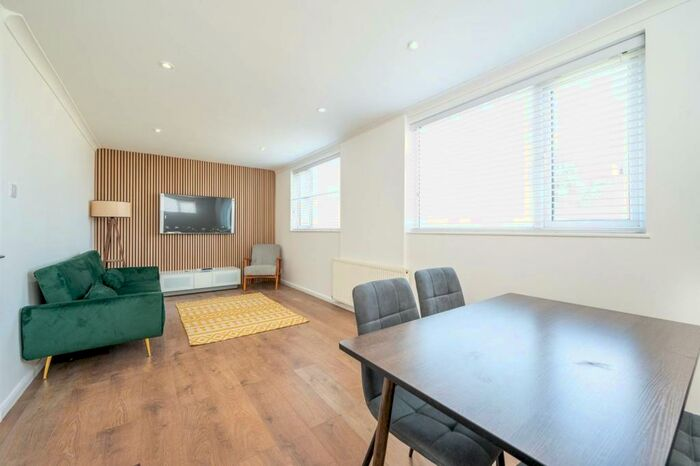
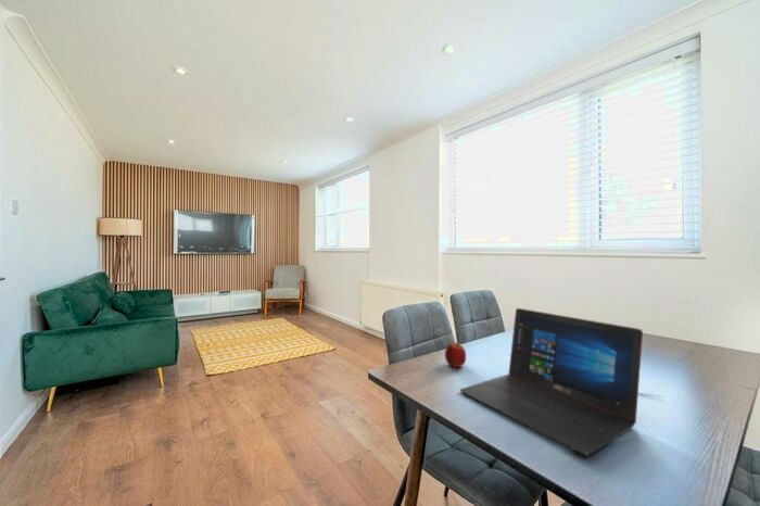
+ fruit [444,342,467,368]
+ laptop [459,307,644,456]
